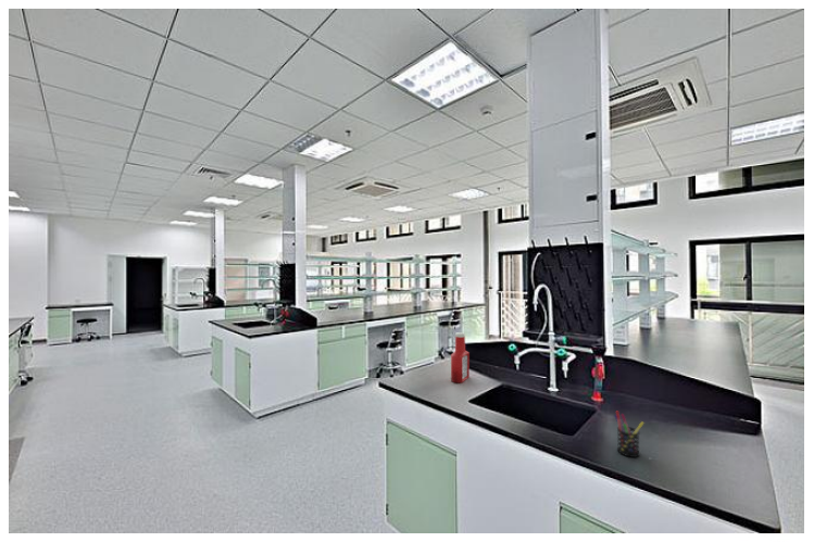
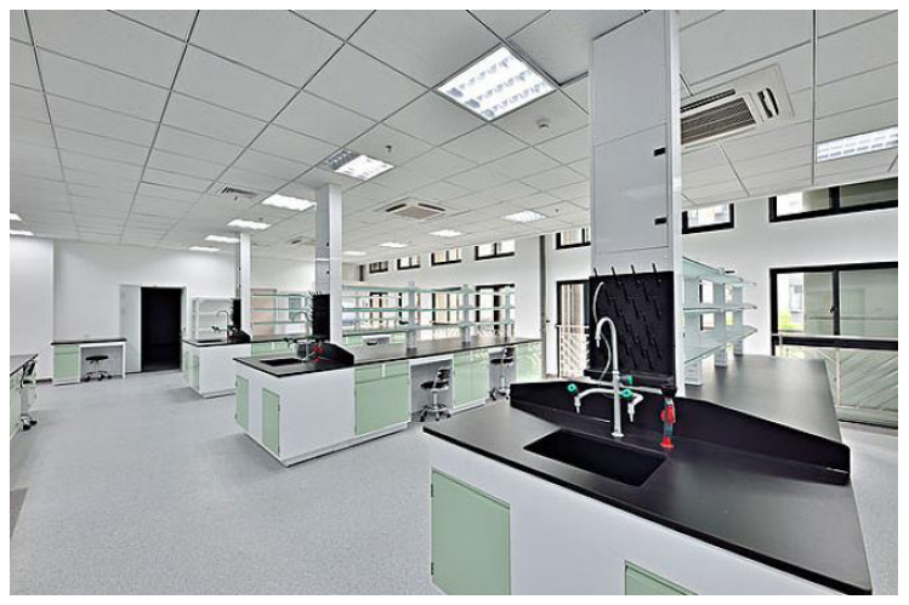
- pen holder [613,411,646,458]
- soap bottle [450,331,471,385]
